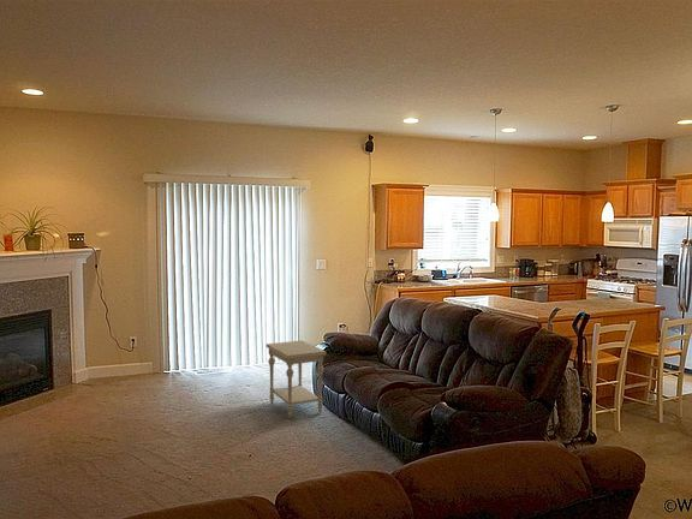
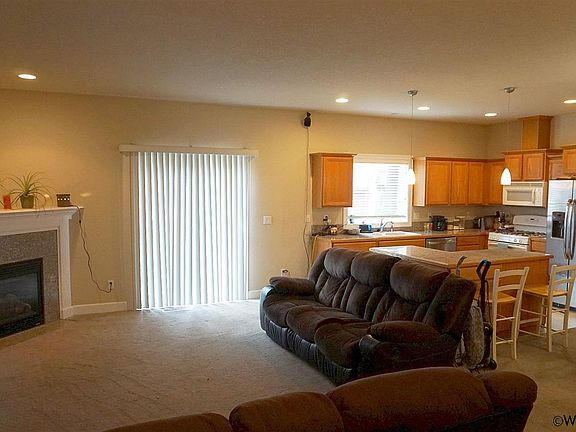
- side table [264,340,328,419]
